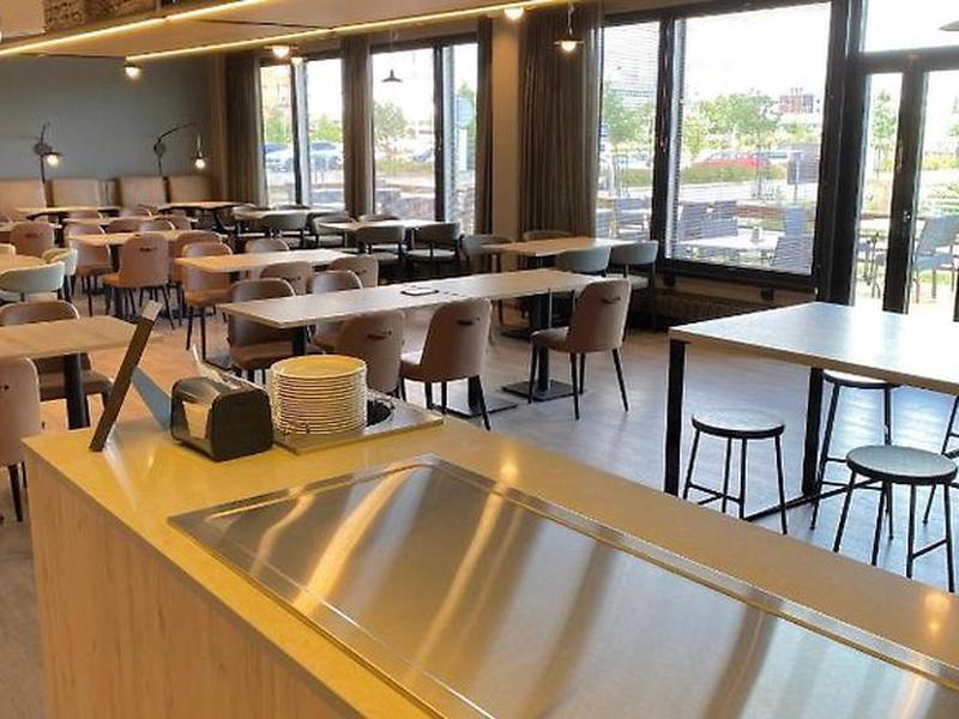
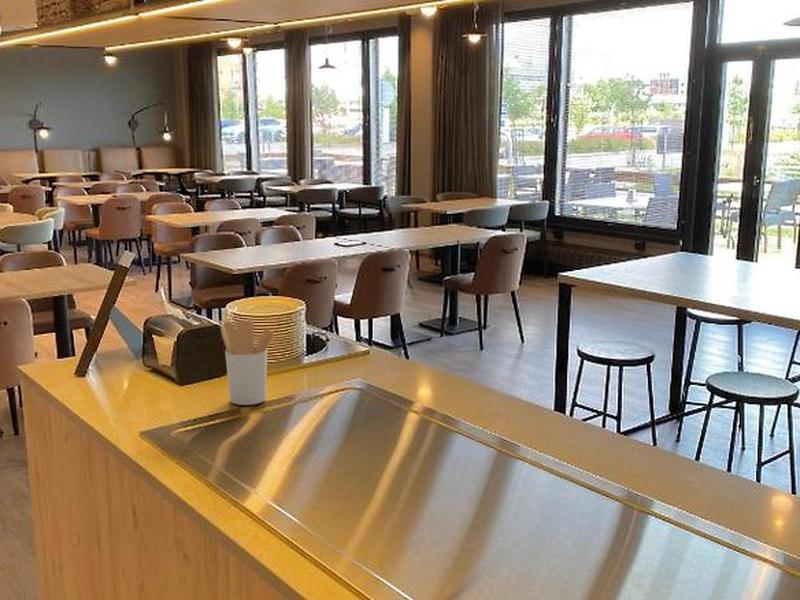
+ utensil holder [220,319,275,406]
